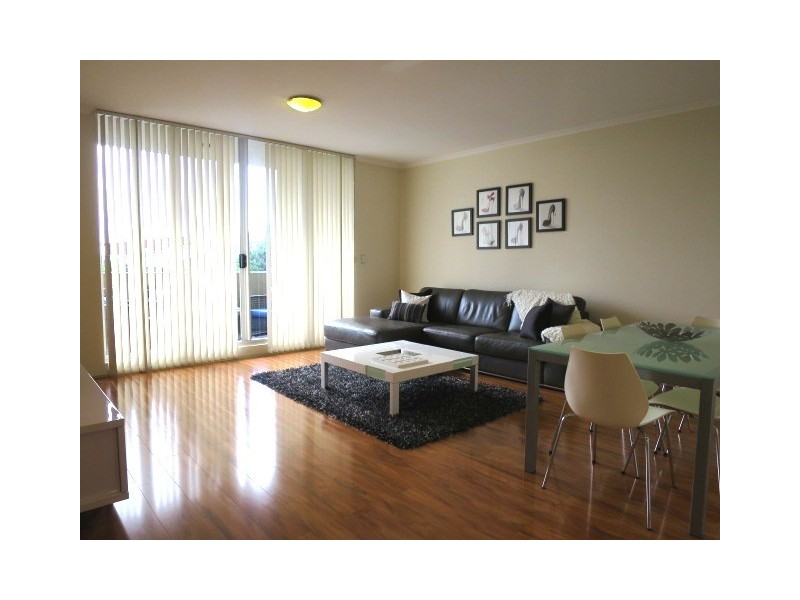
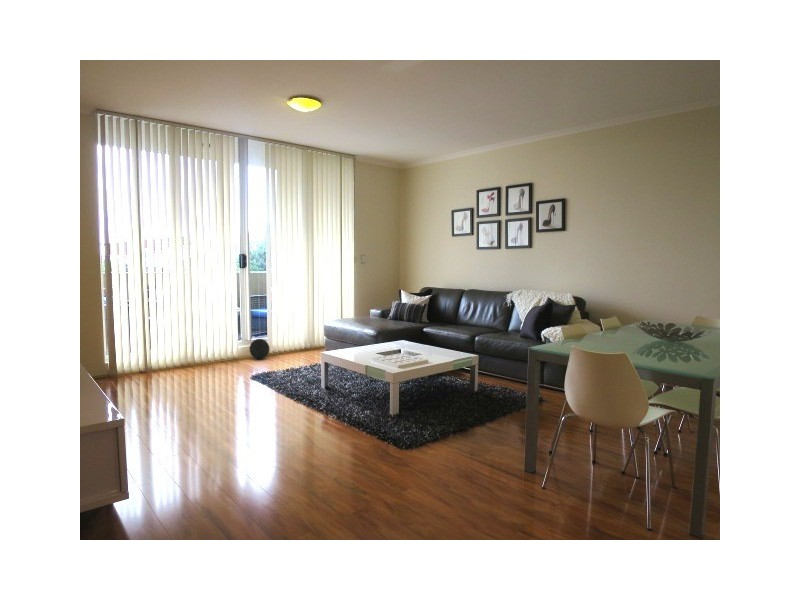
+ ball [249,338,270,360]
